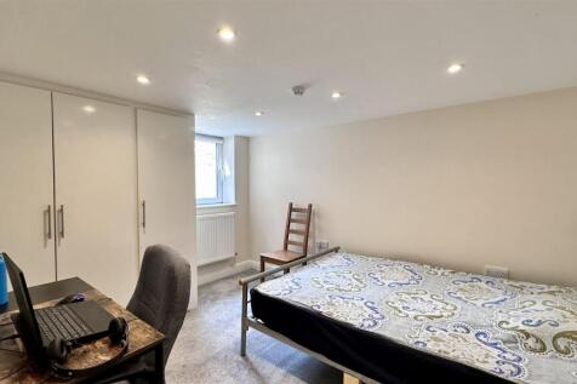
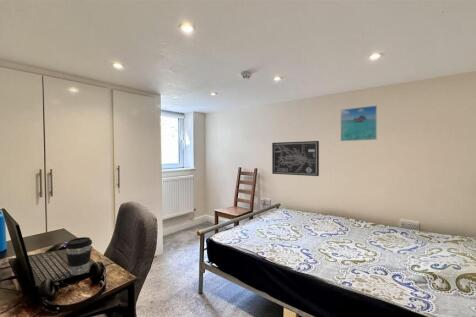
+ wall art [271,140,320,177]
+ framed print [340,104,378,142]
+ coffee cup [64,236,93,276]
